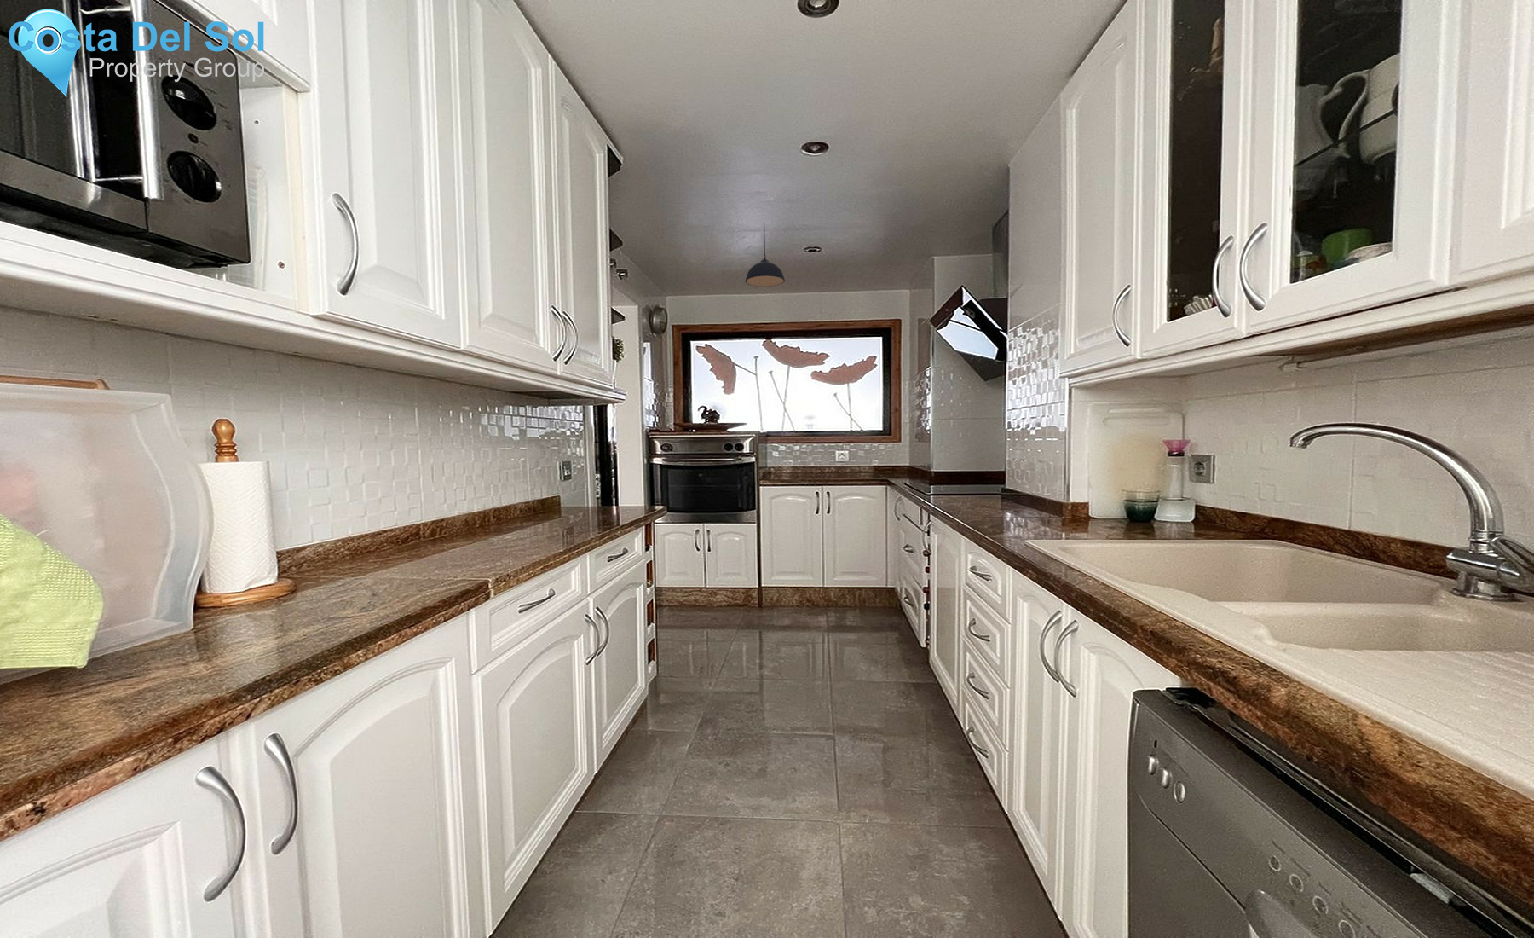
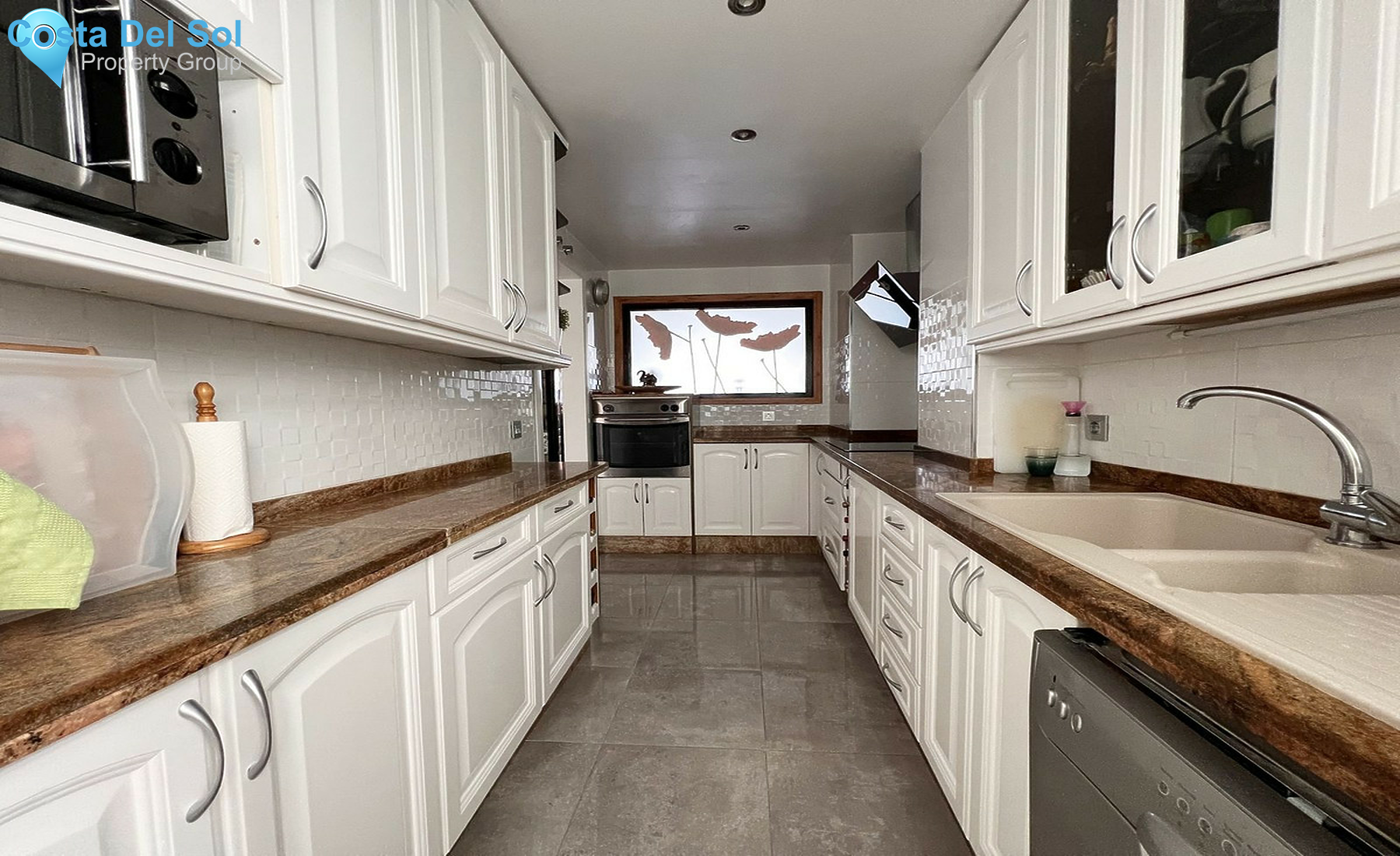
- pendant light [745,221,786,287]
